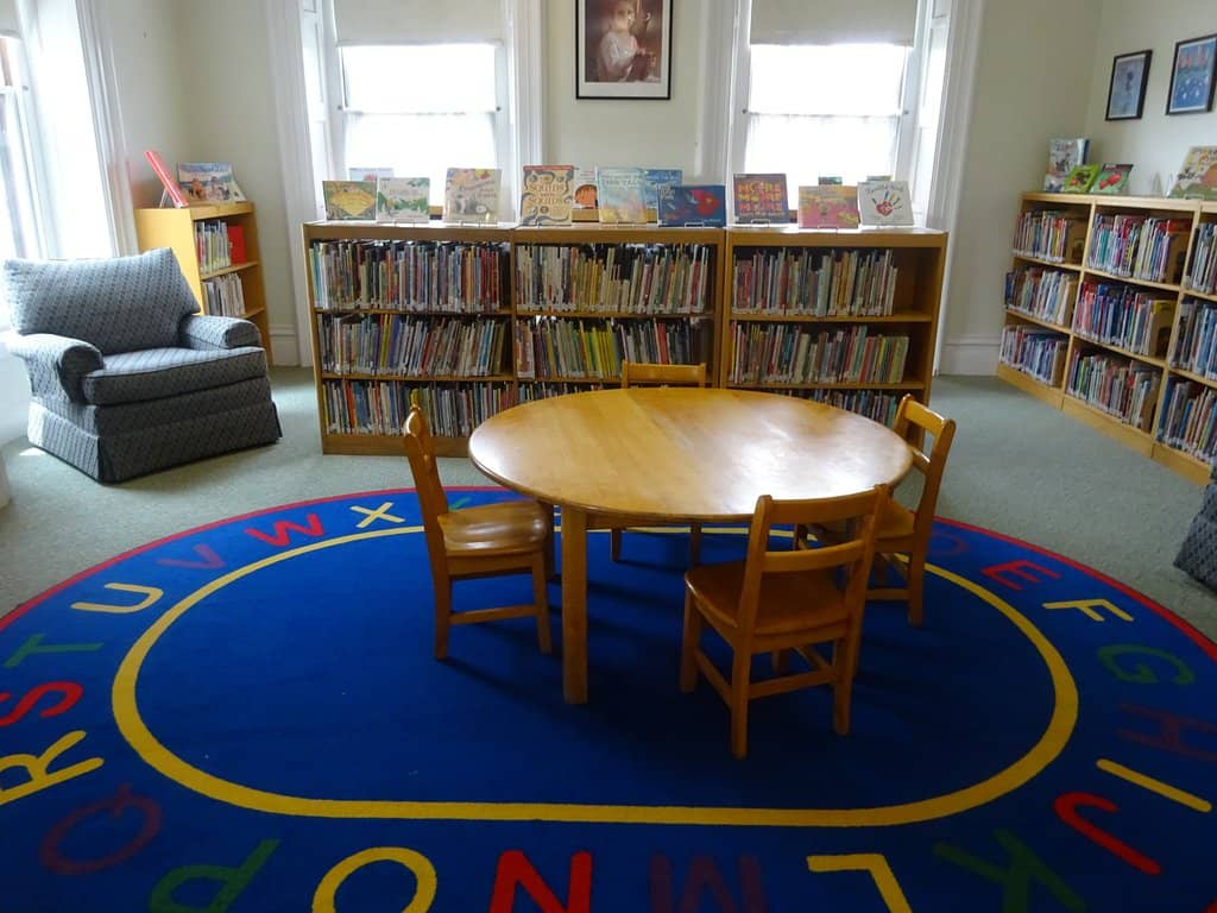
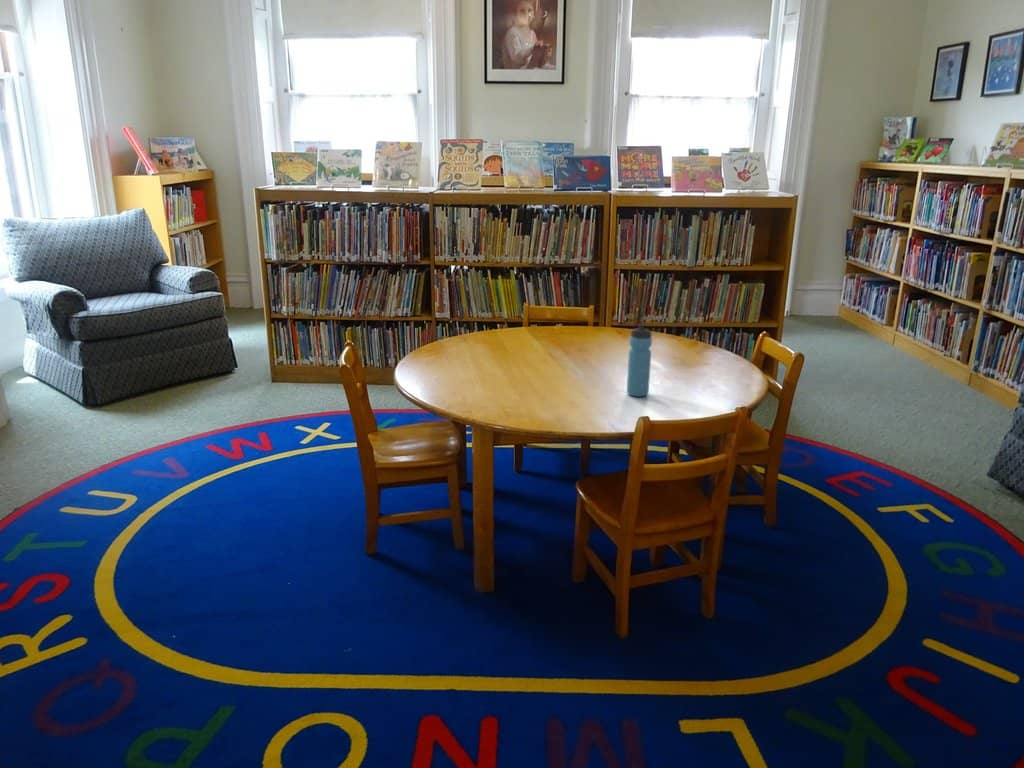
+ water bottle [626,323,653,398]
